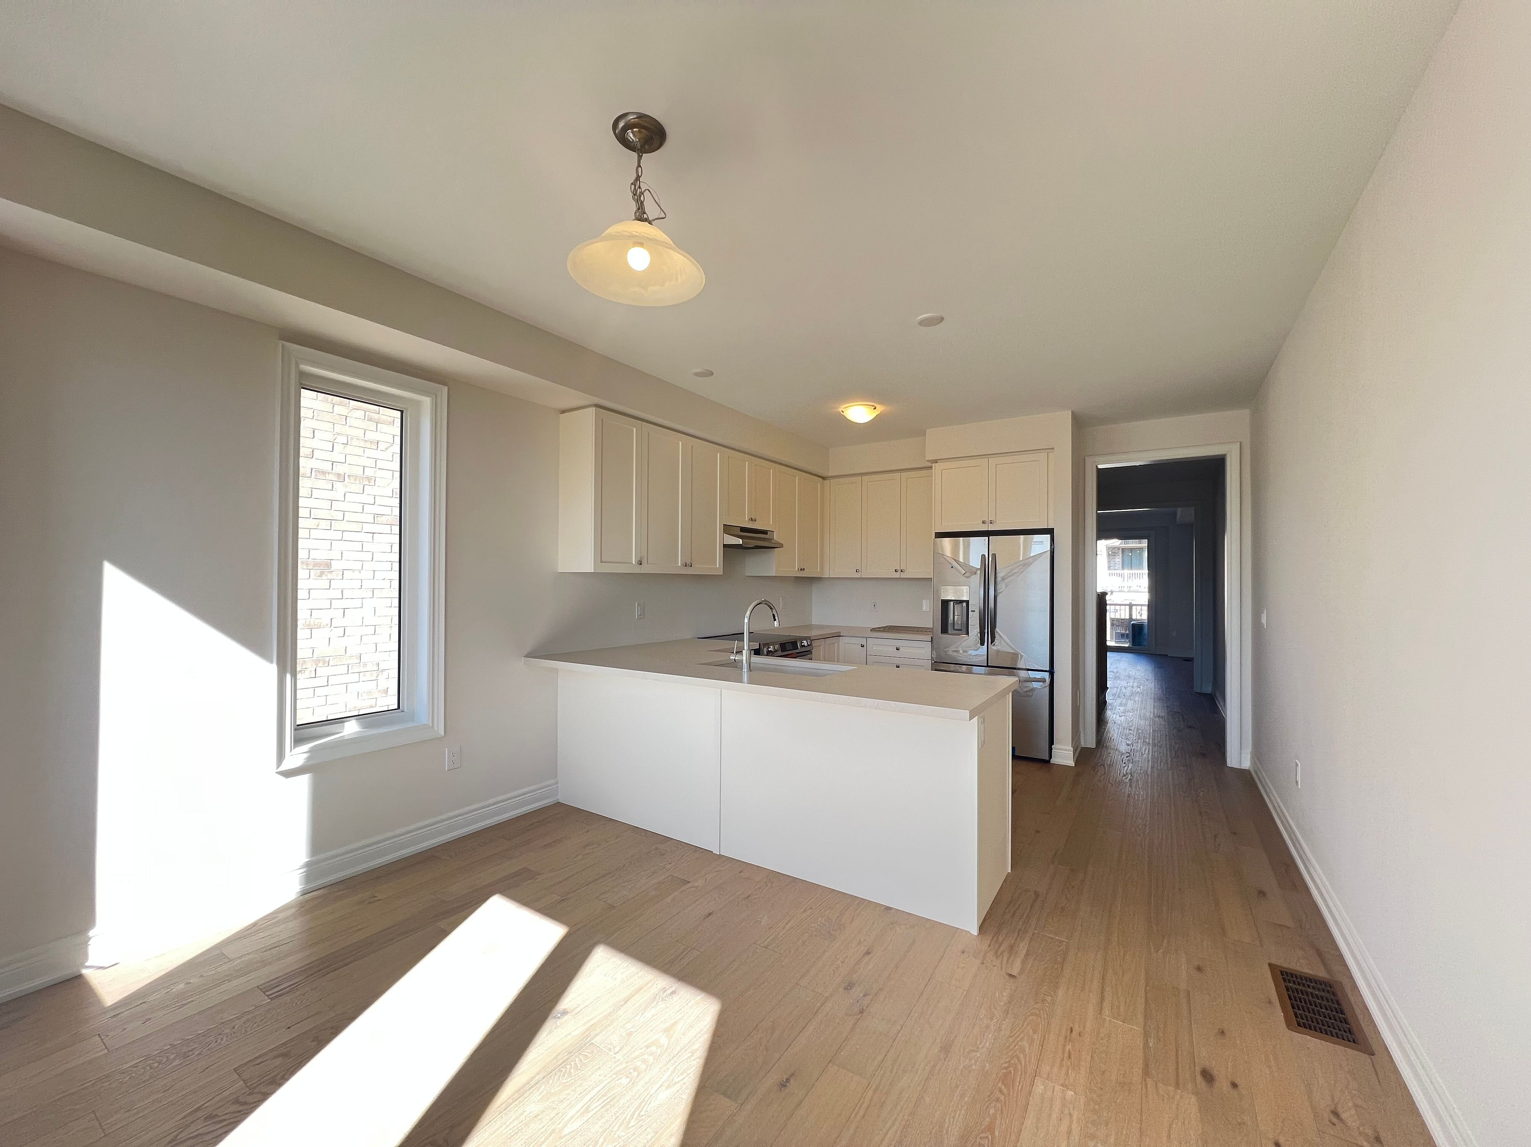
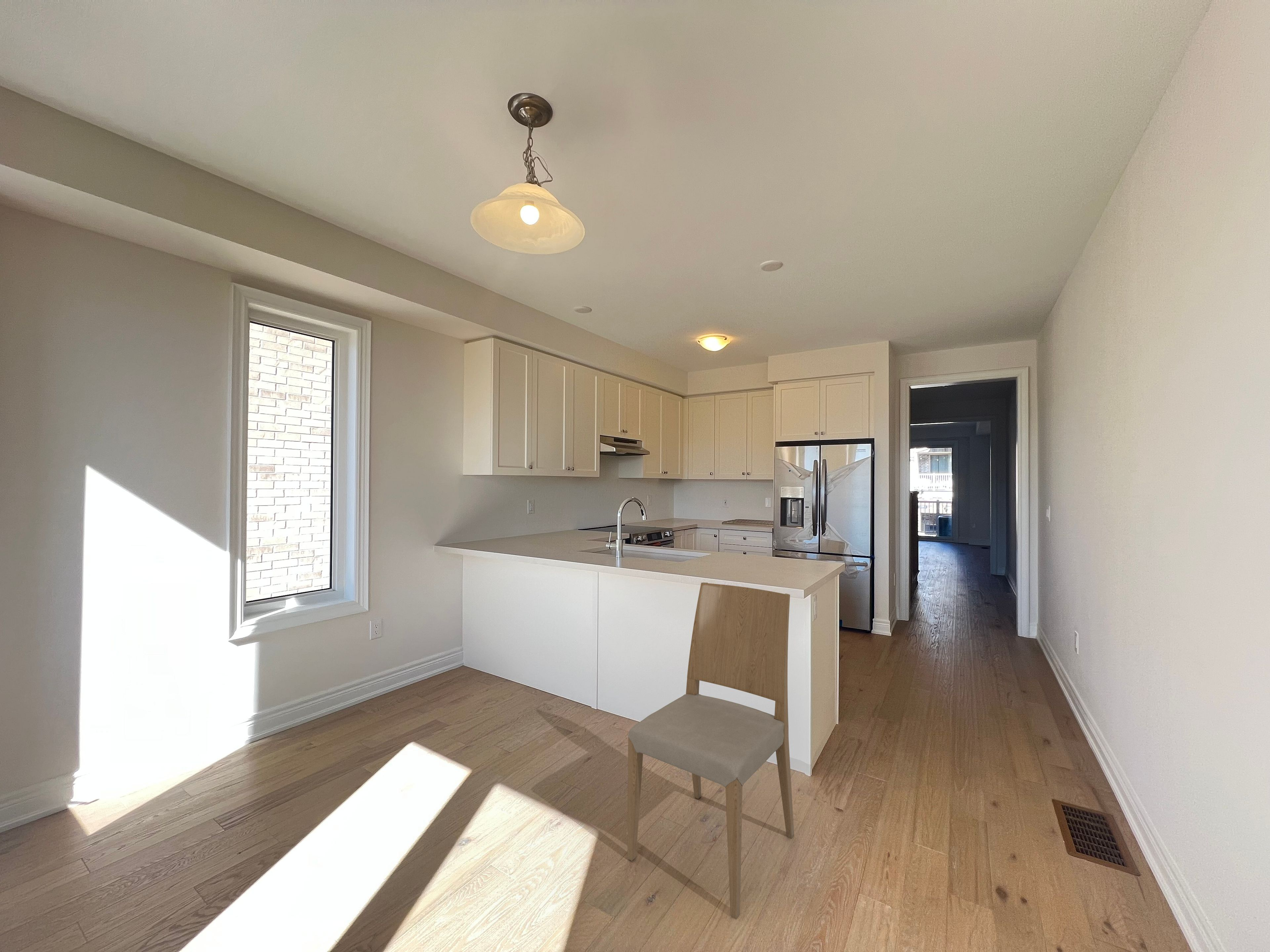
+ dining chair [627,582,794,920]
